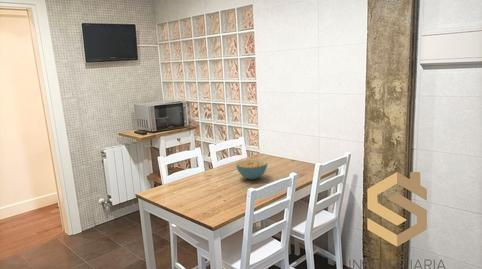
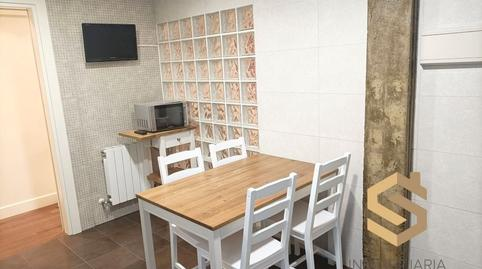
- cereal bowl [235,158,268,180]
